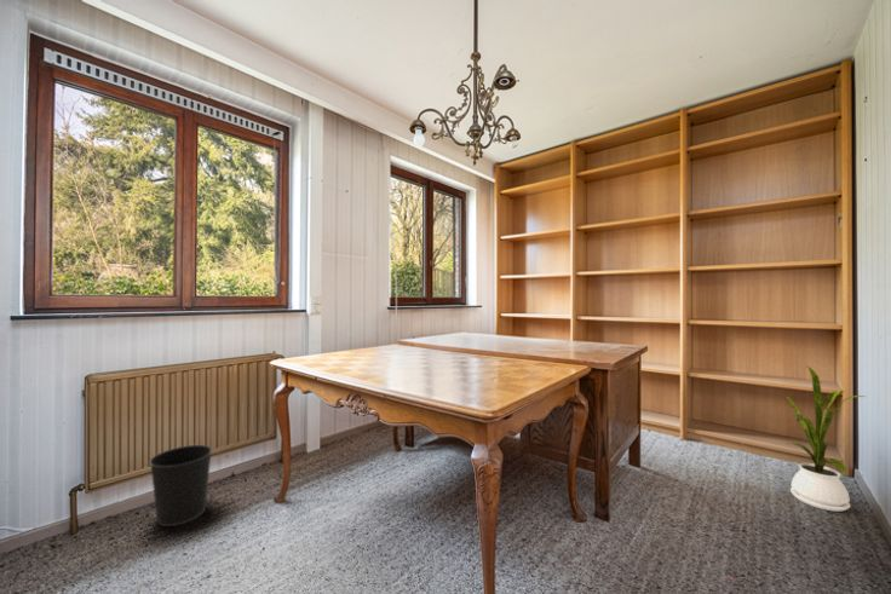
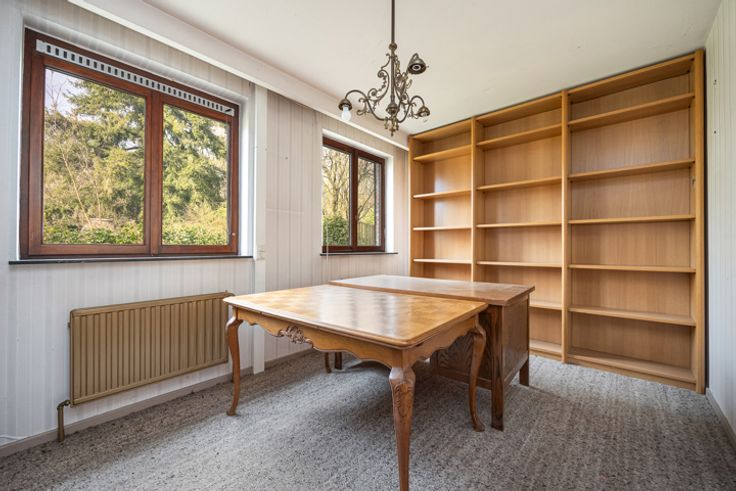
- wastebasket [148,444,213,527]
- house plant [782,364,867,513]
